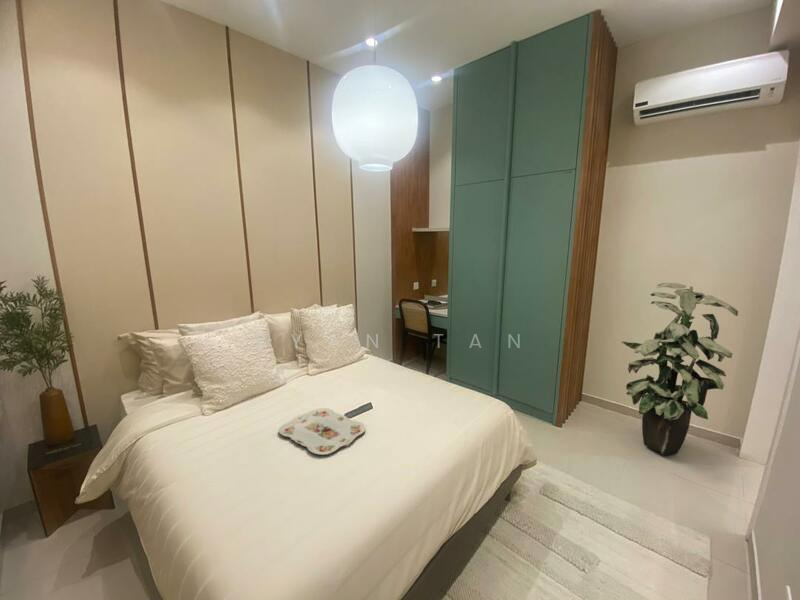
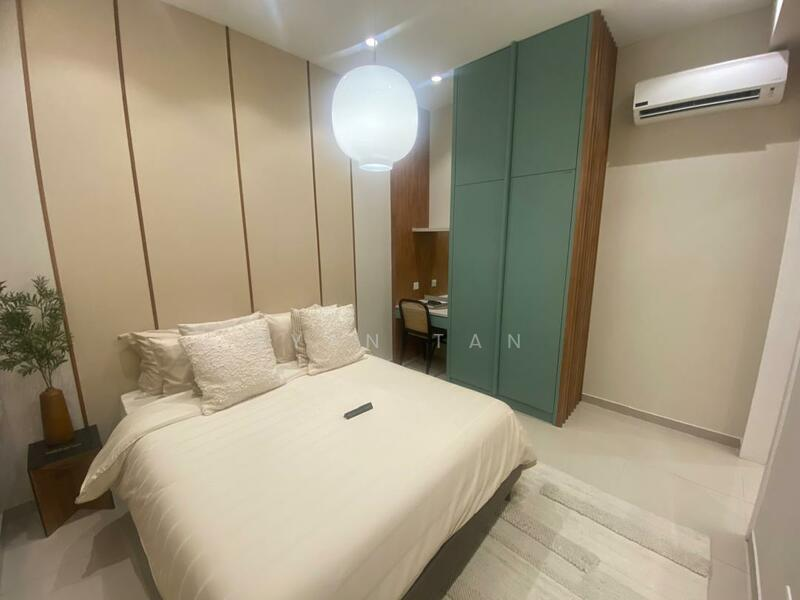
- indoor plant [621,282,739,456]
- serving tray [278,407,367,456]
